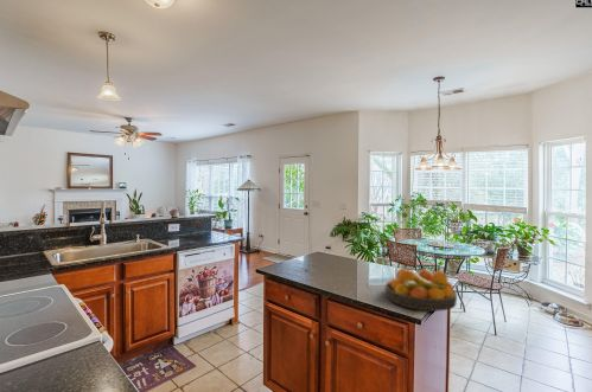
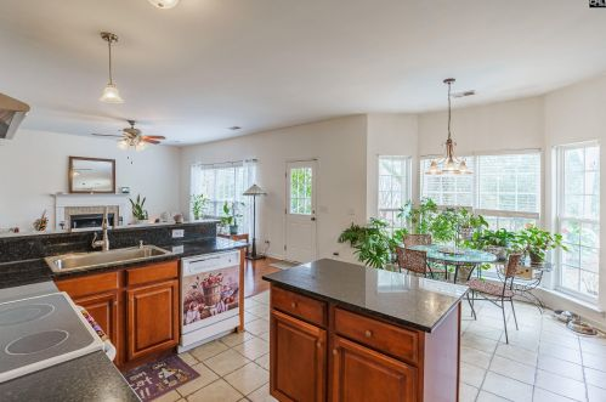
- fruit bowl [384,268,458,313]
